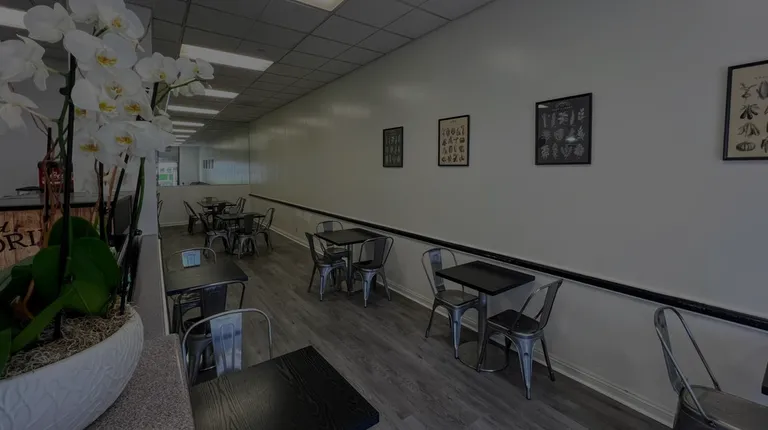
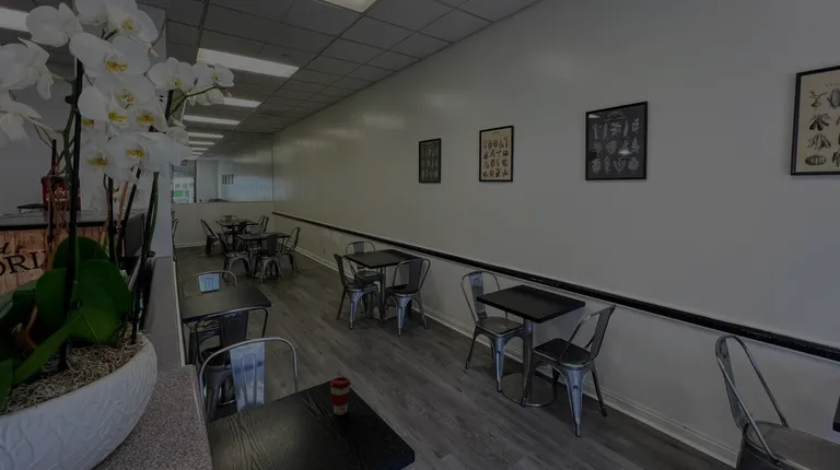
+ coffee cup [329,376,352,416]
